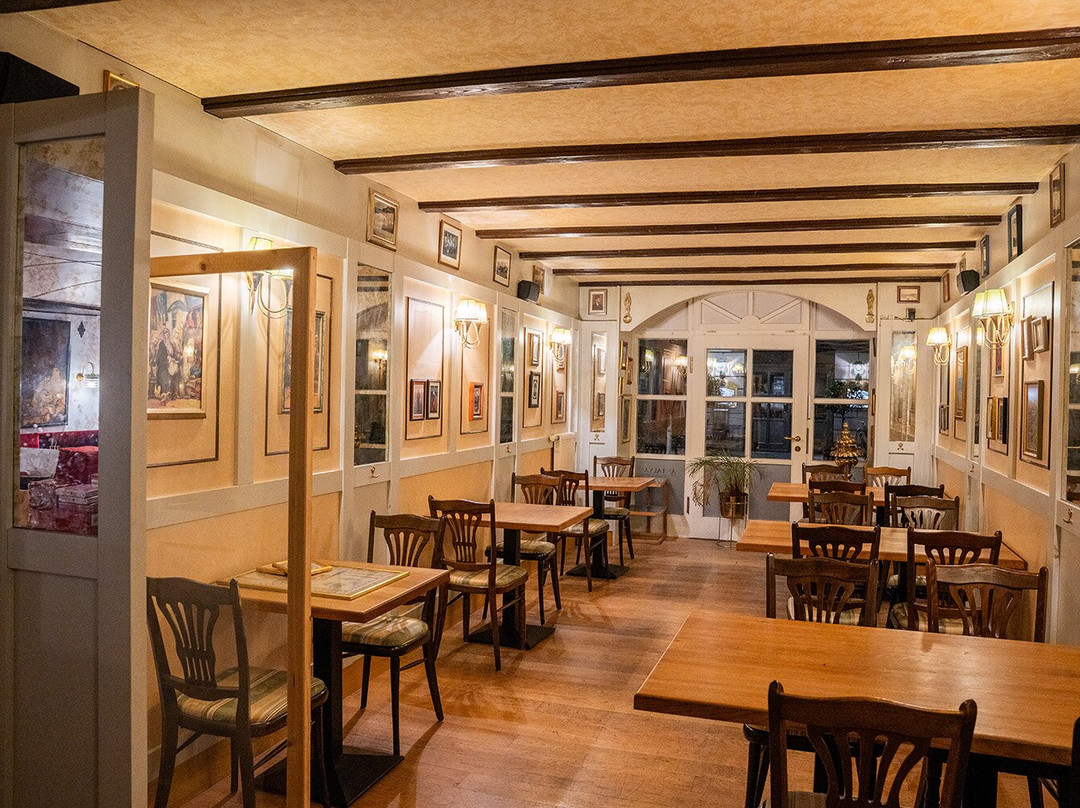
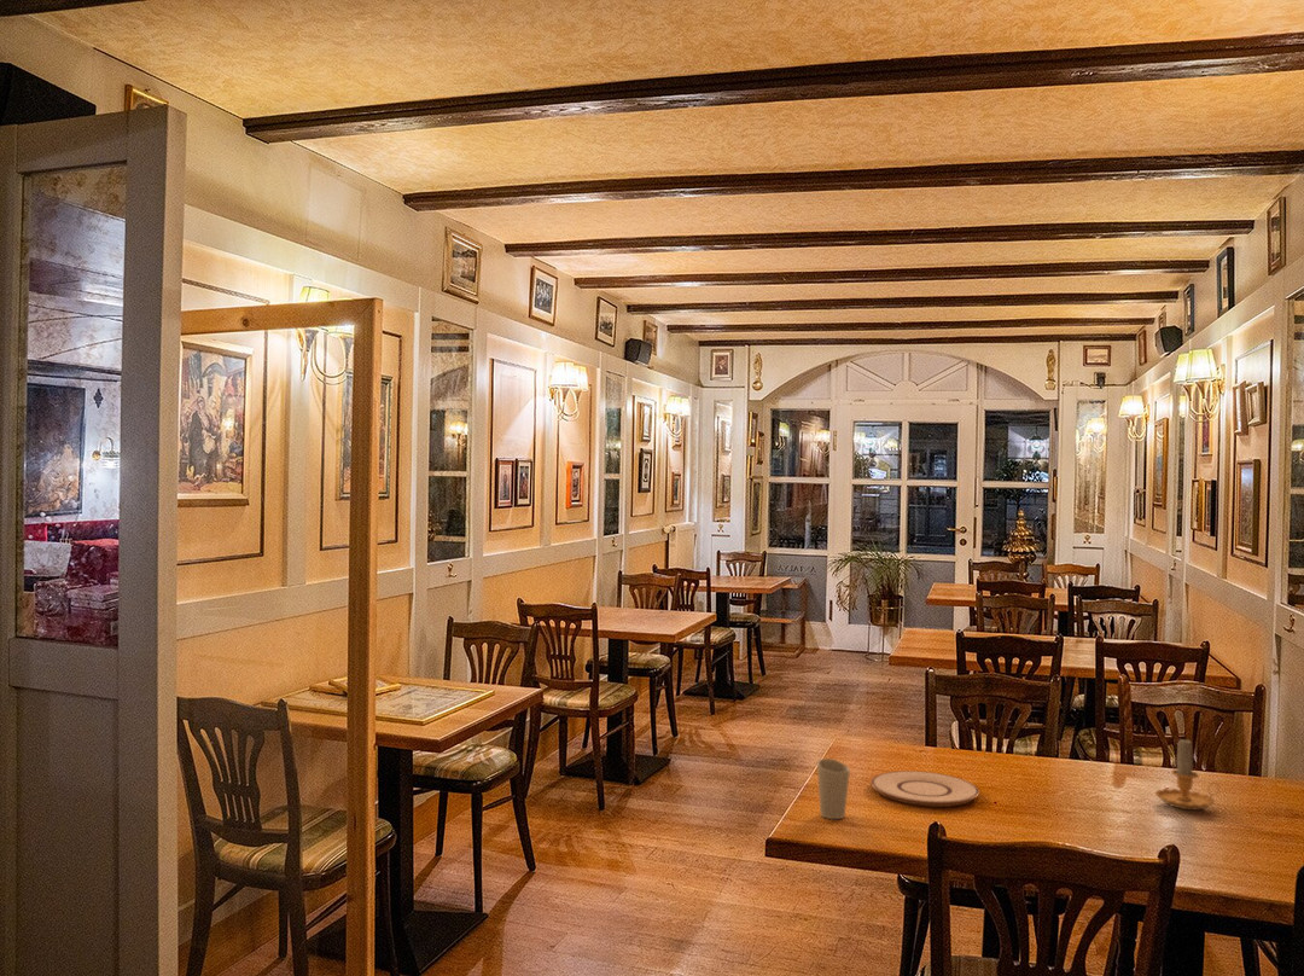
+ candle [1154,737,1221,811]
+ plate [869,769,980,808]
+ cup [816,757,851,820]
